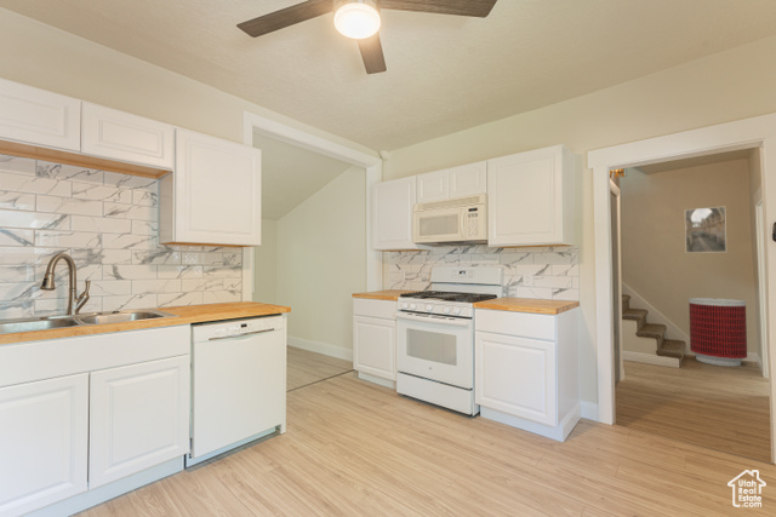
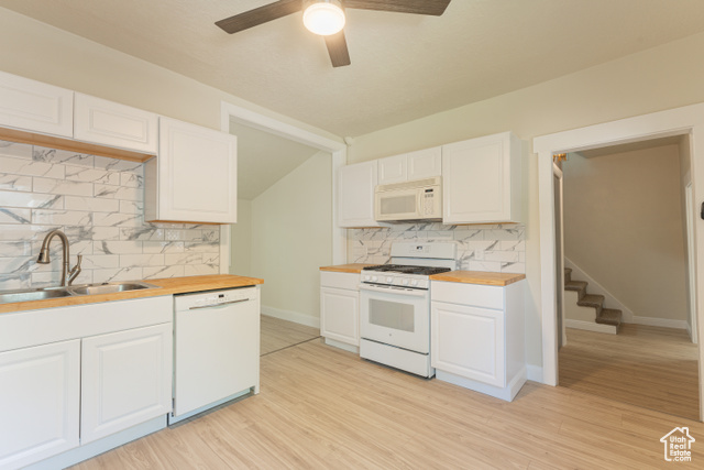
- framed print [684,206,728,254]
- trash can [687,297,748,367]
